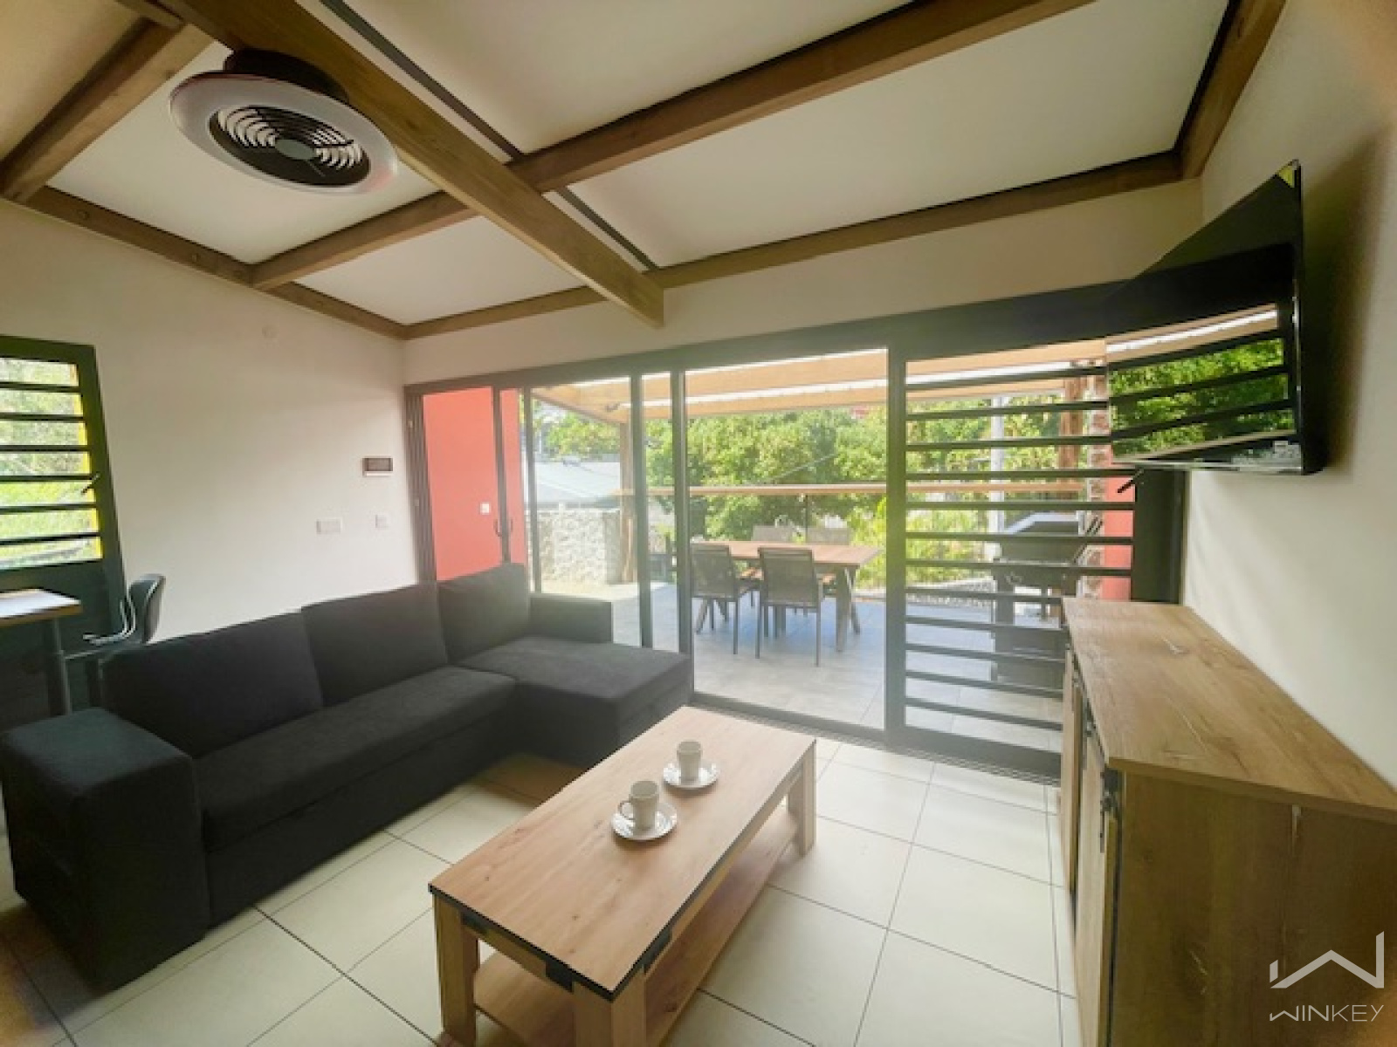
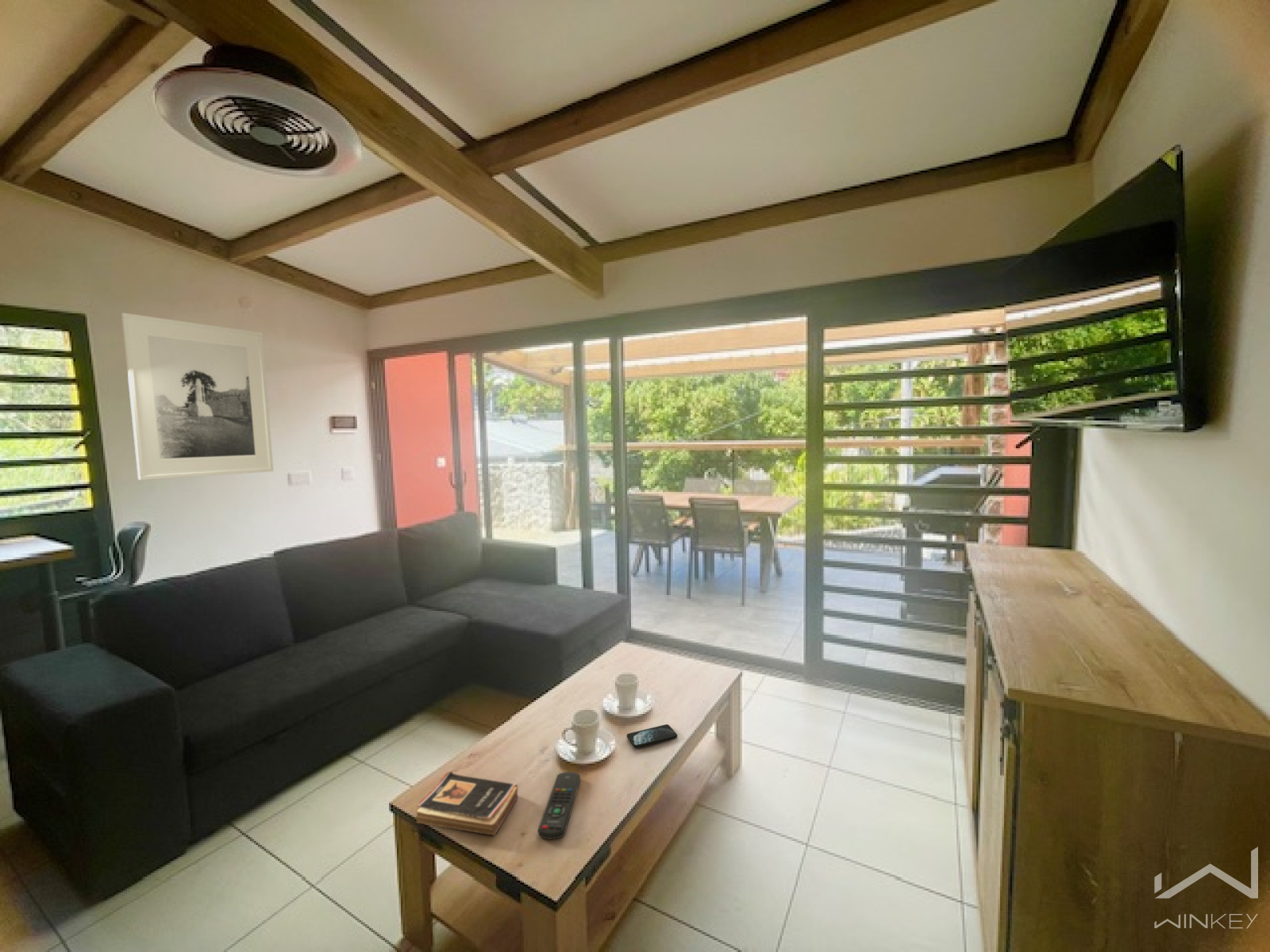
+ book [415,770,519,837]
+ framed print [121,312,274,481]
+ remote control [537,771,581,840]
+ smartphone [626,724,678,749]
